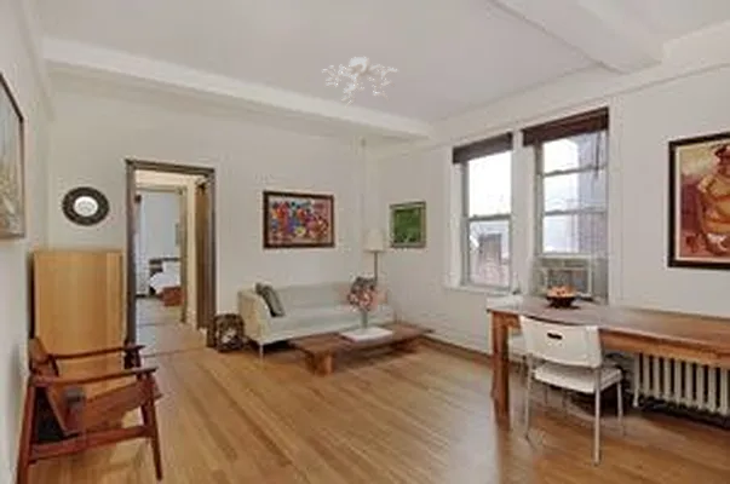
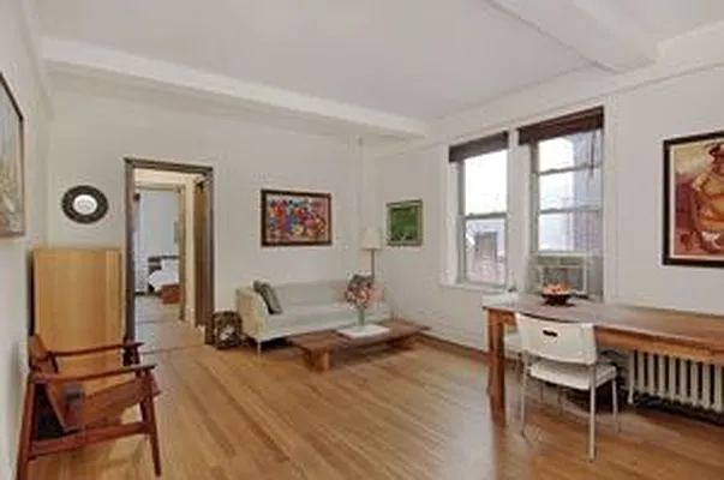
- ceiling light fixture [321,56,400,109]
